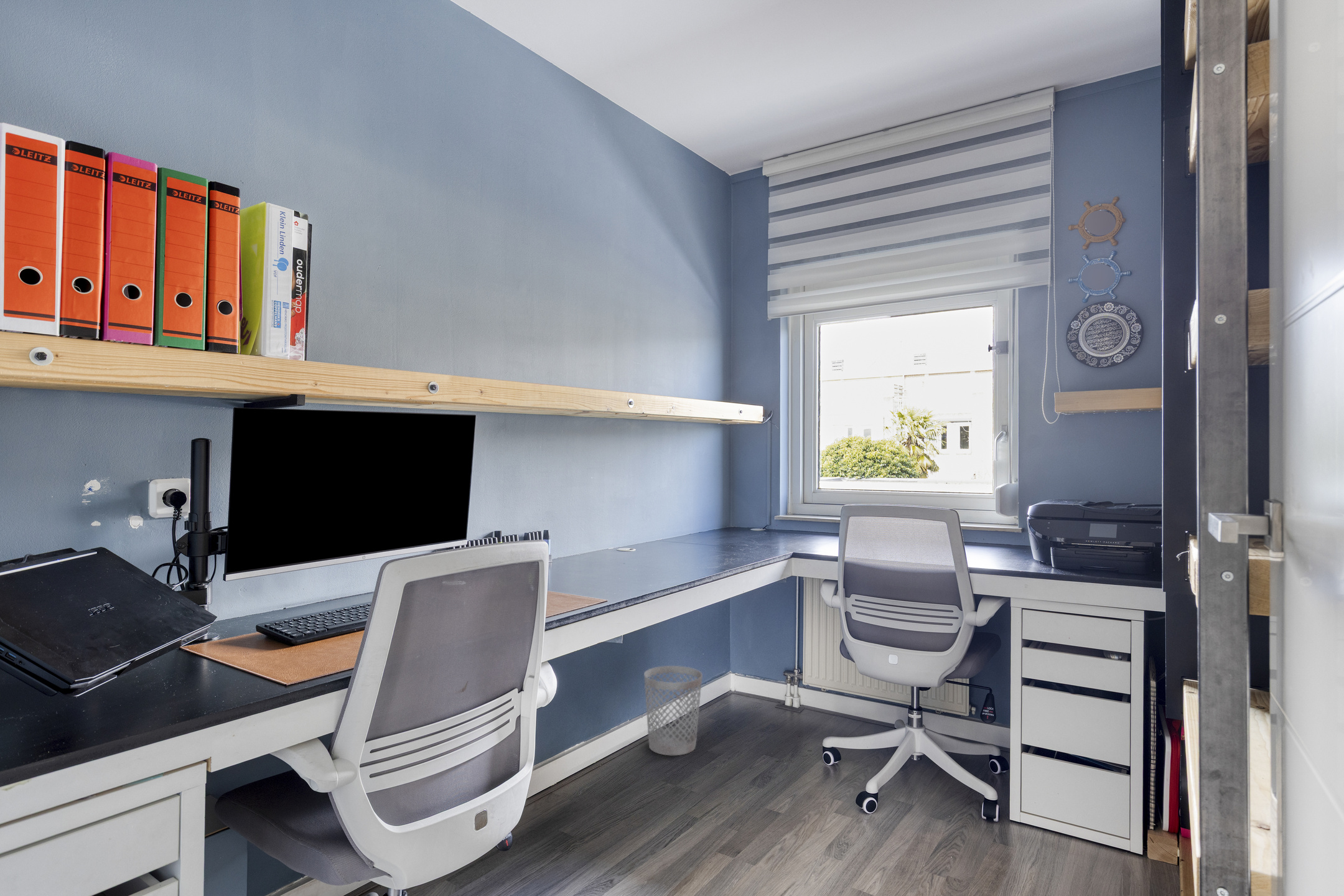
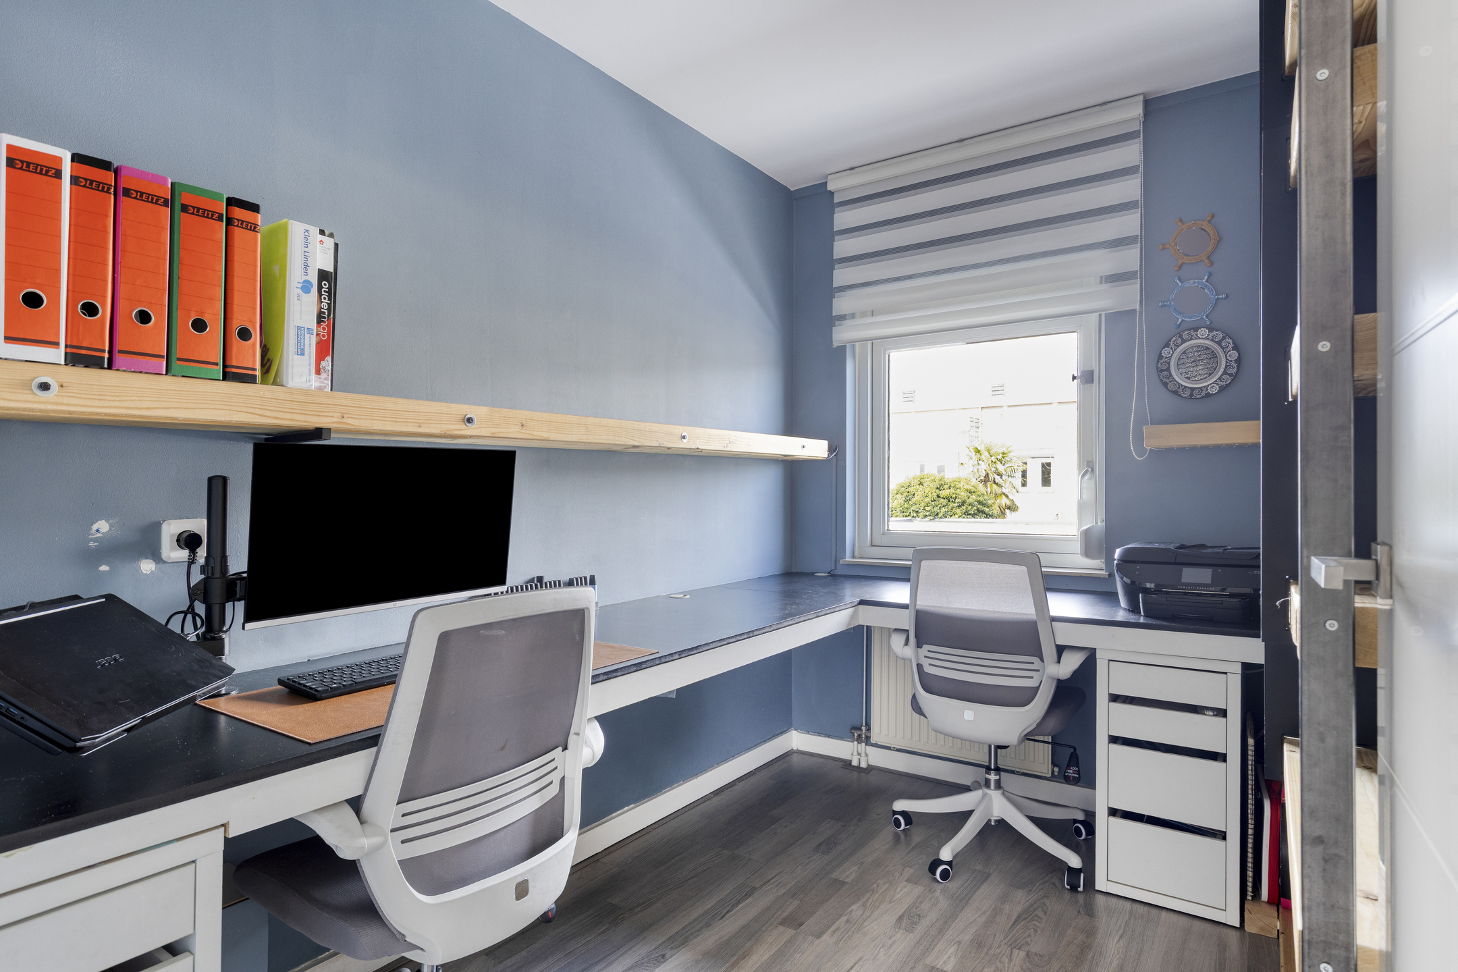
- wastebasket [643,665,703,756]
